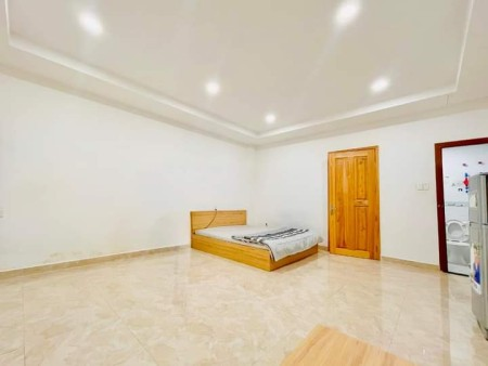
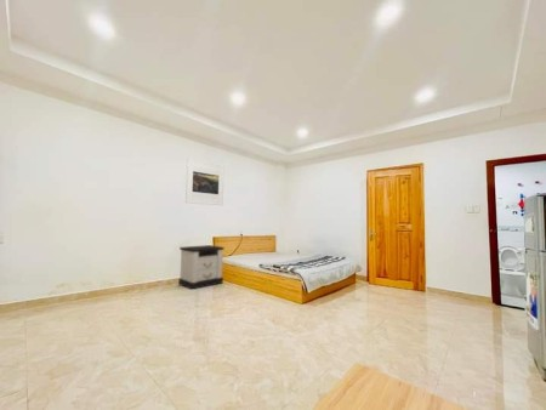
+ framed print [184,158,226,206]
+ nightstand [177,244,226,291]
